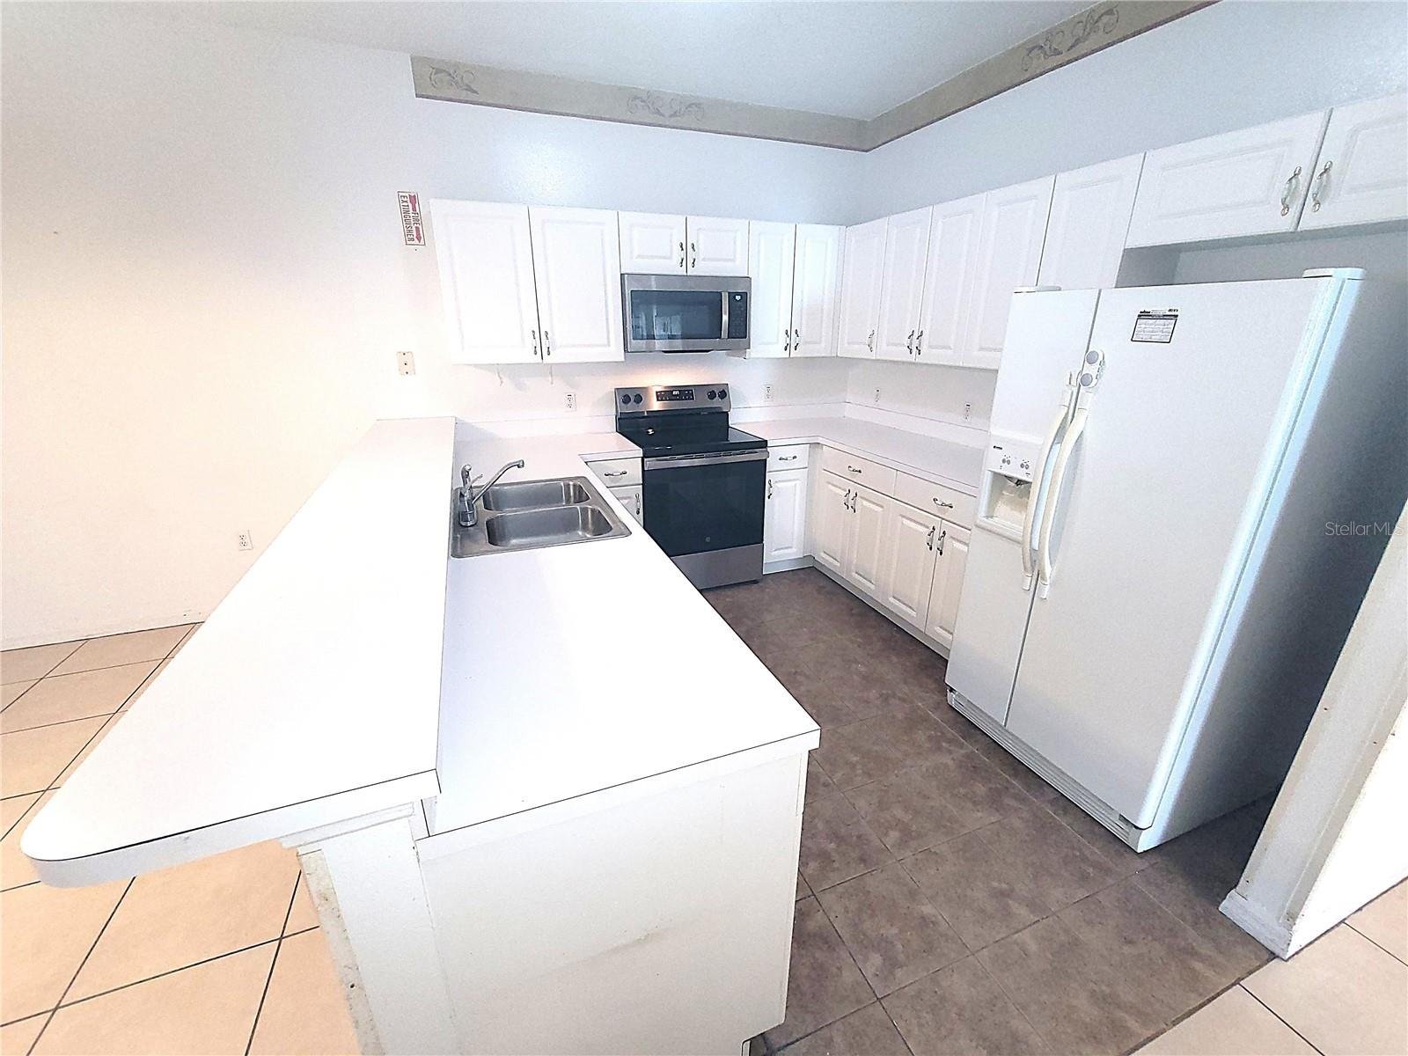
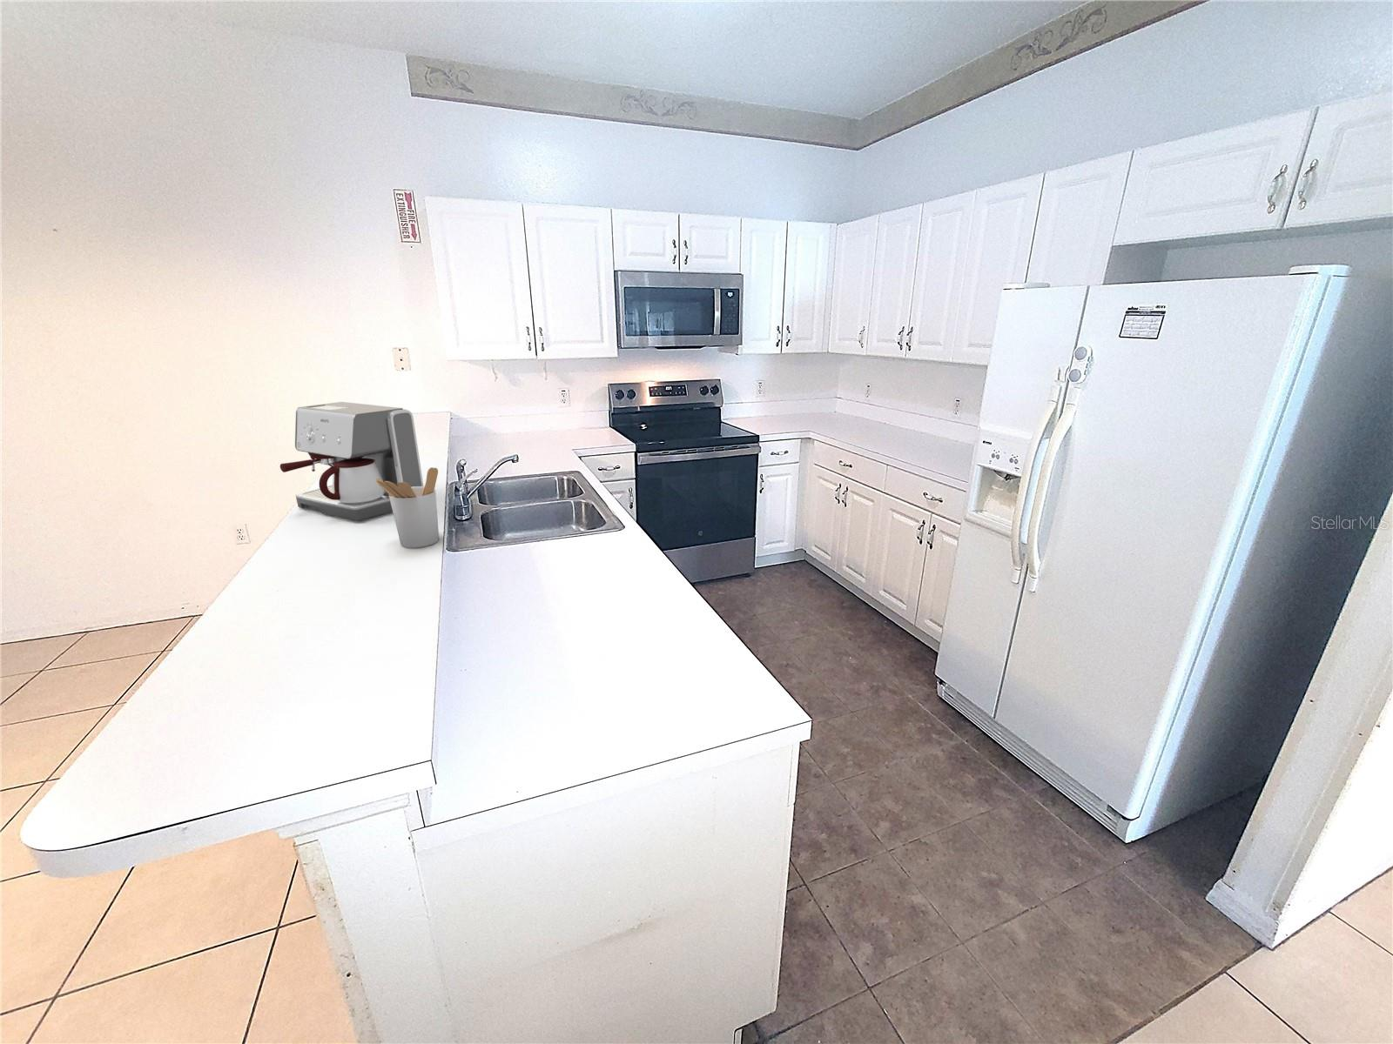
+ utensil holder [375,466,440,549]
+ coffee maker [280,401,424,522]
